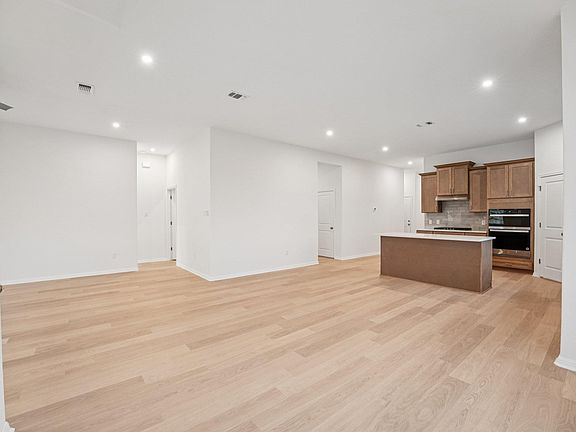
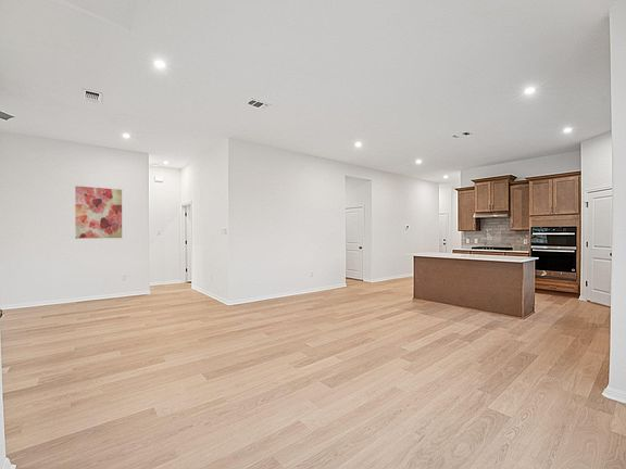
+ wall art [74,185,123,240]
